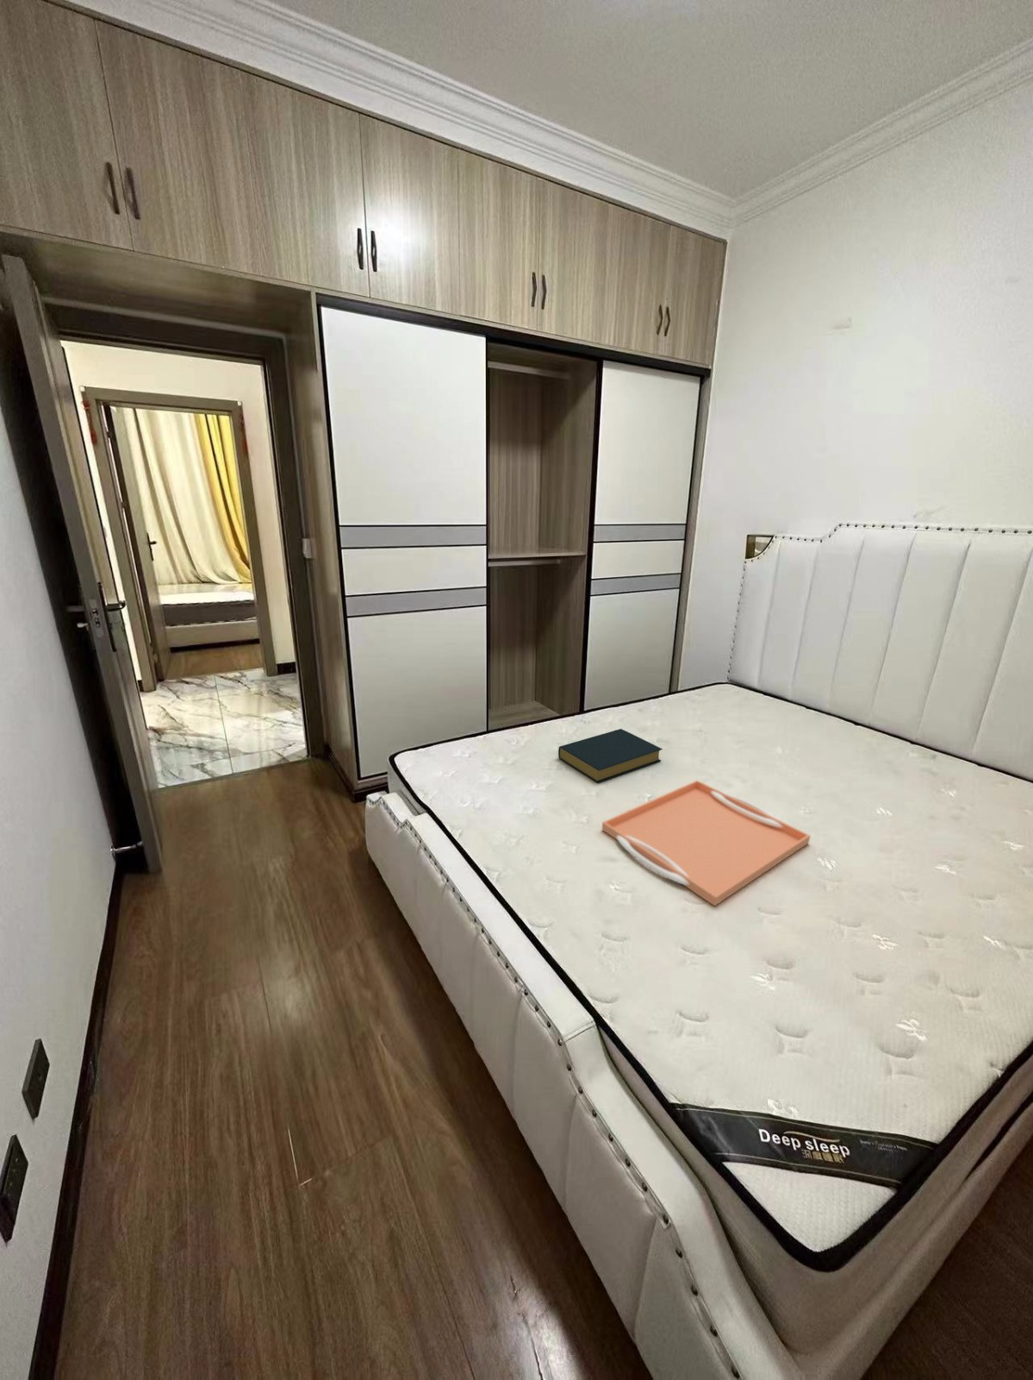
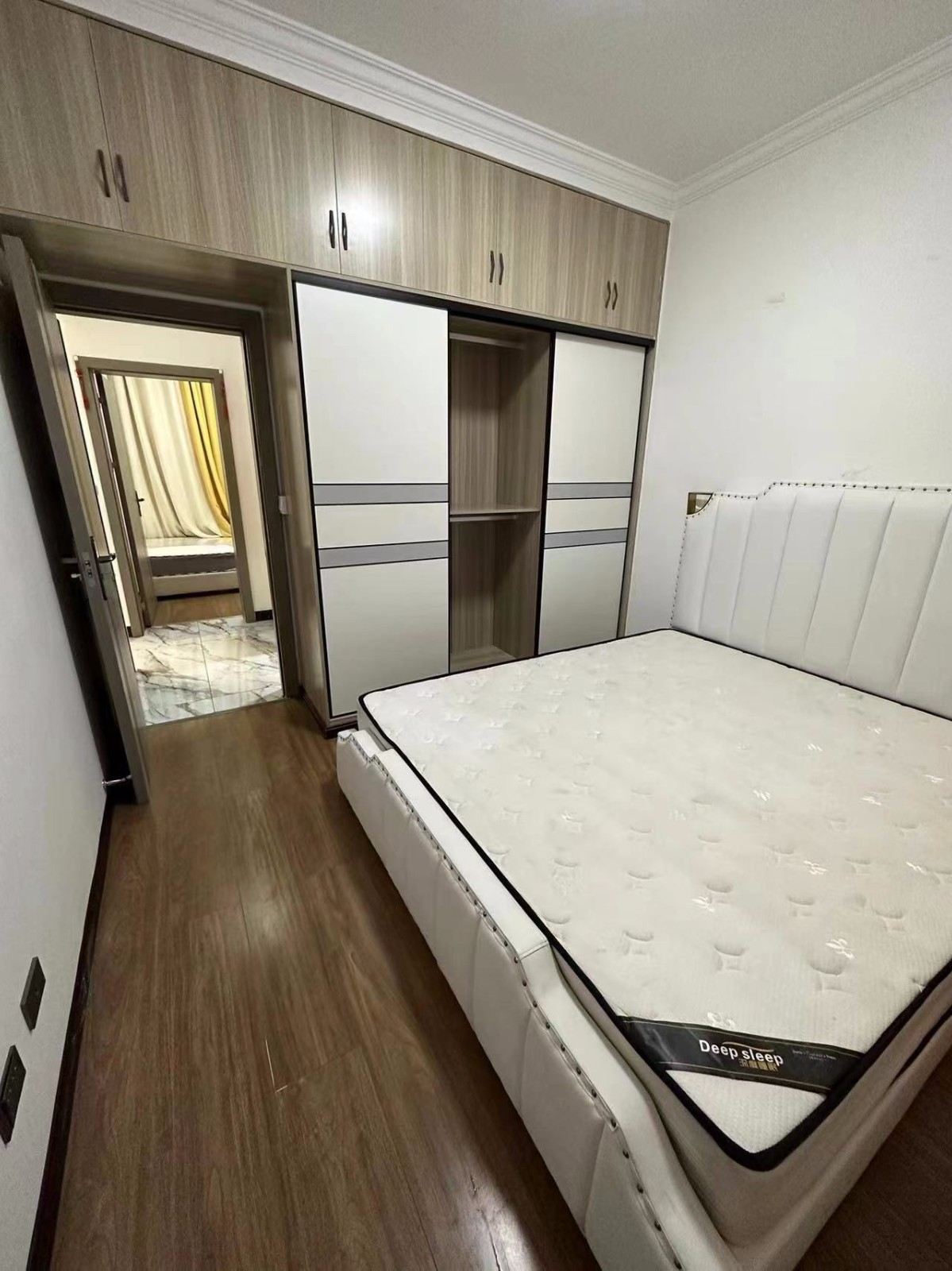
- serving tray [601,780,812,907]
- hardback book [558,727,663,784]
